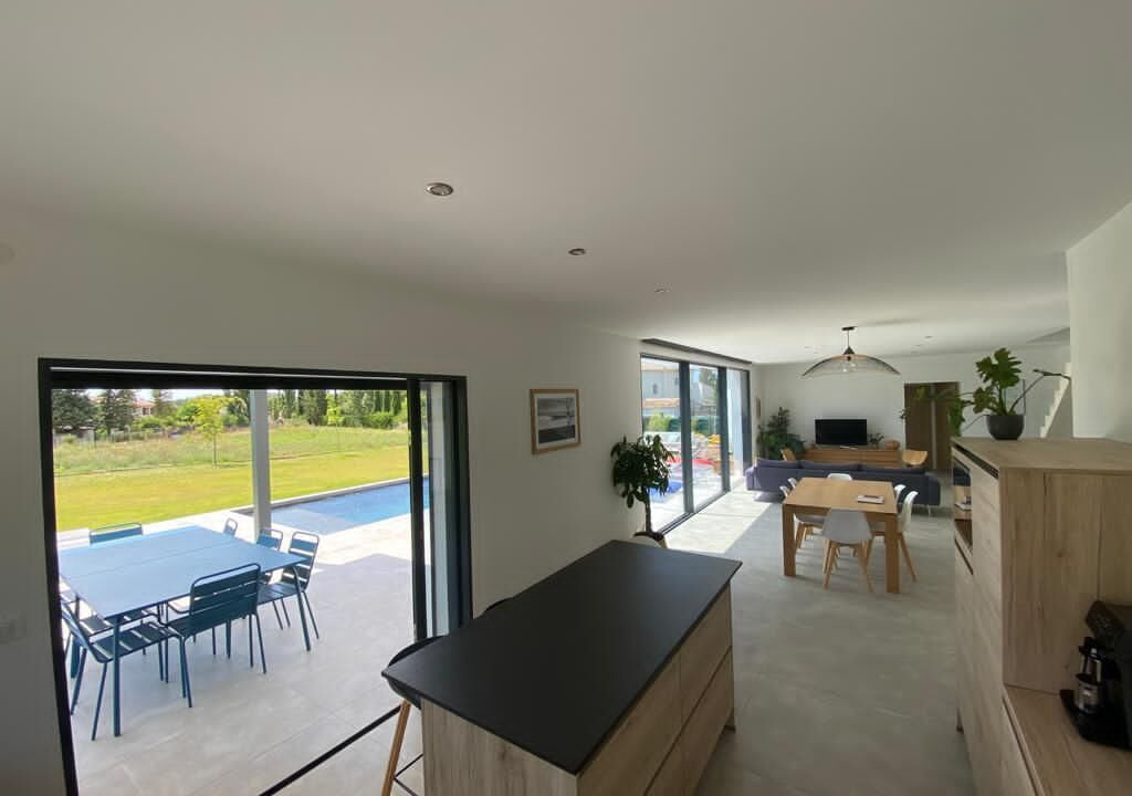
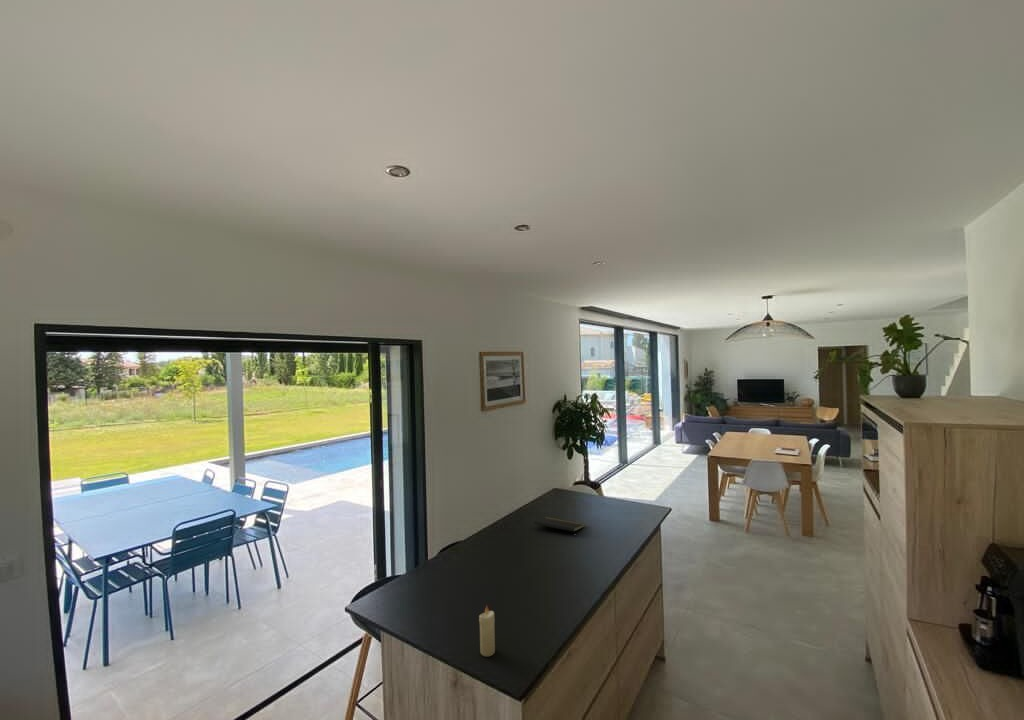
+ candle [478,605,496,658]
+ notepad [533,516,586,539]
